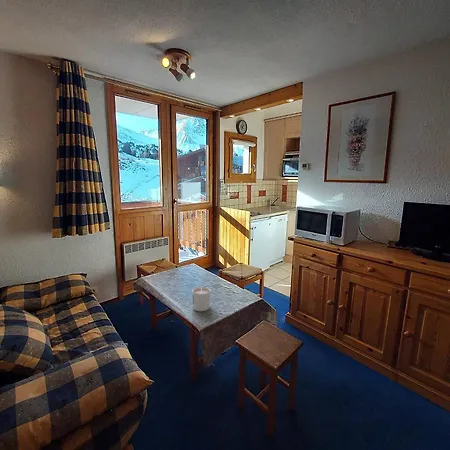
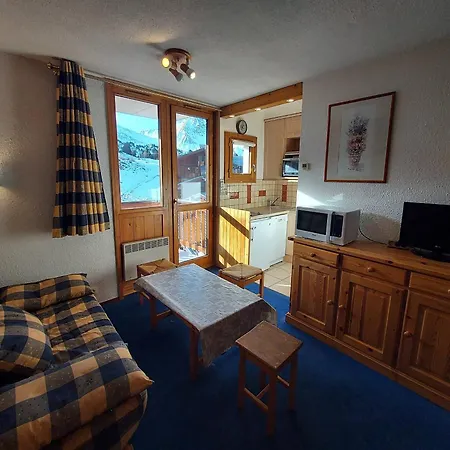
- candle [192,286,211,312]
